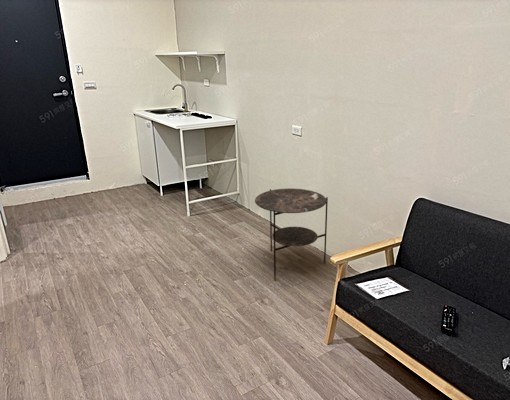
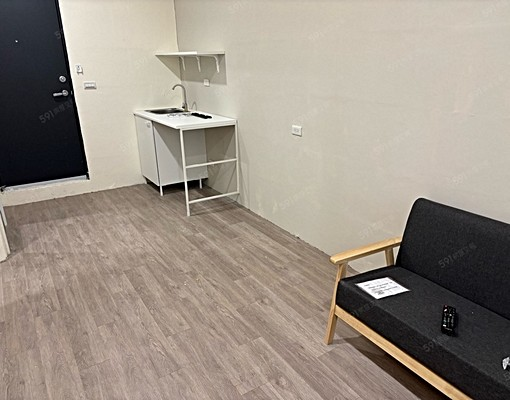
- side table [254,187,329,281]
